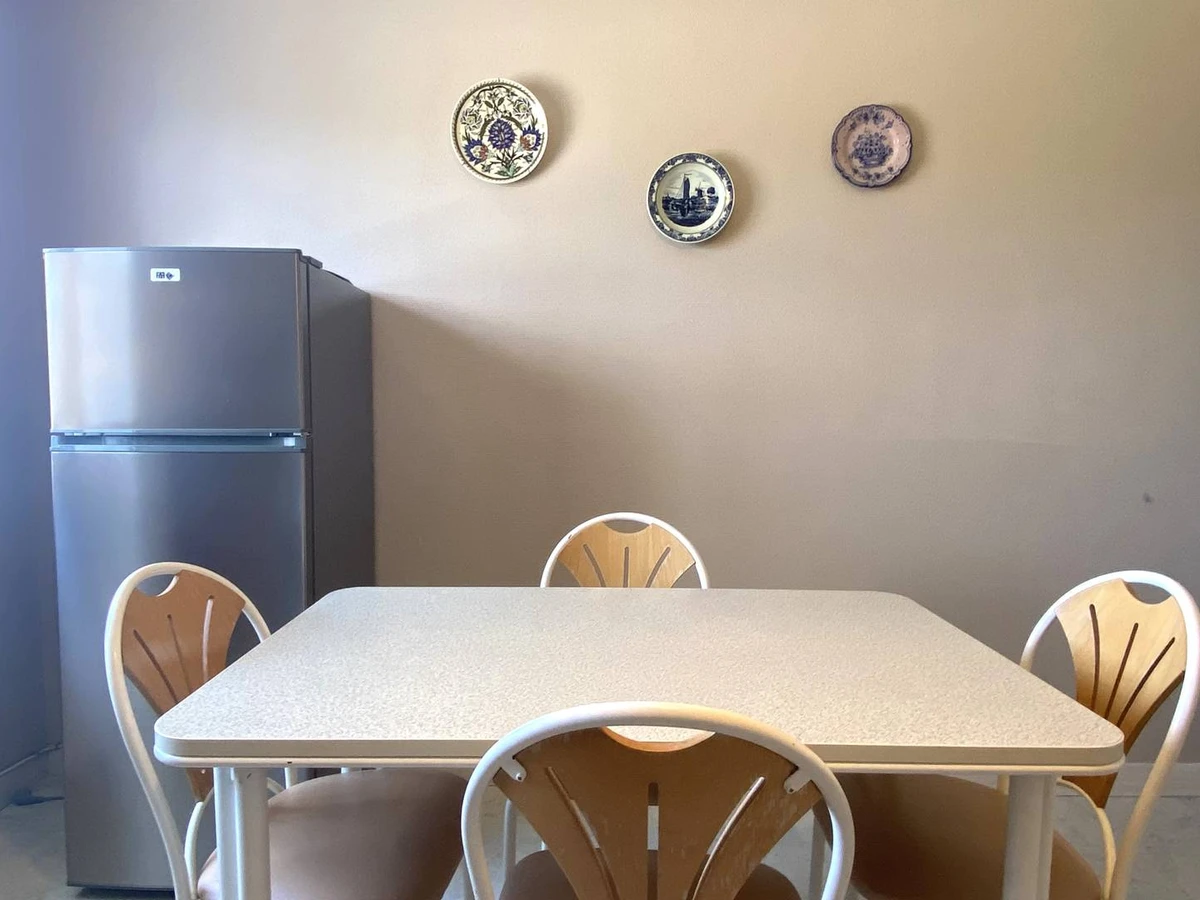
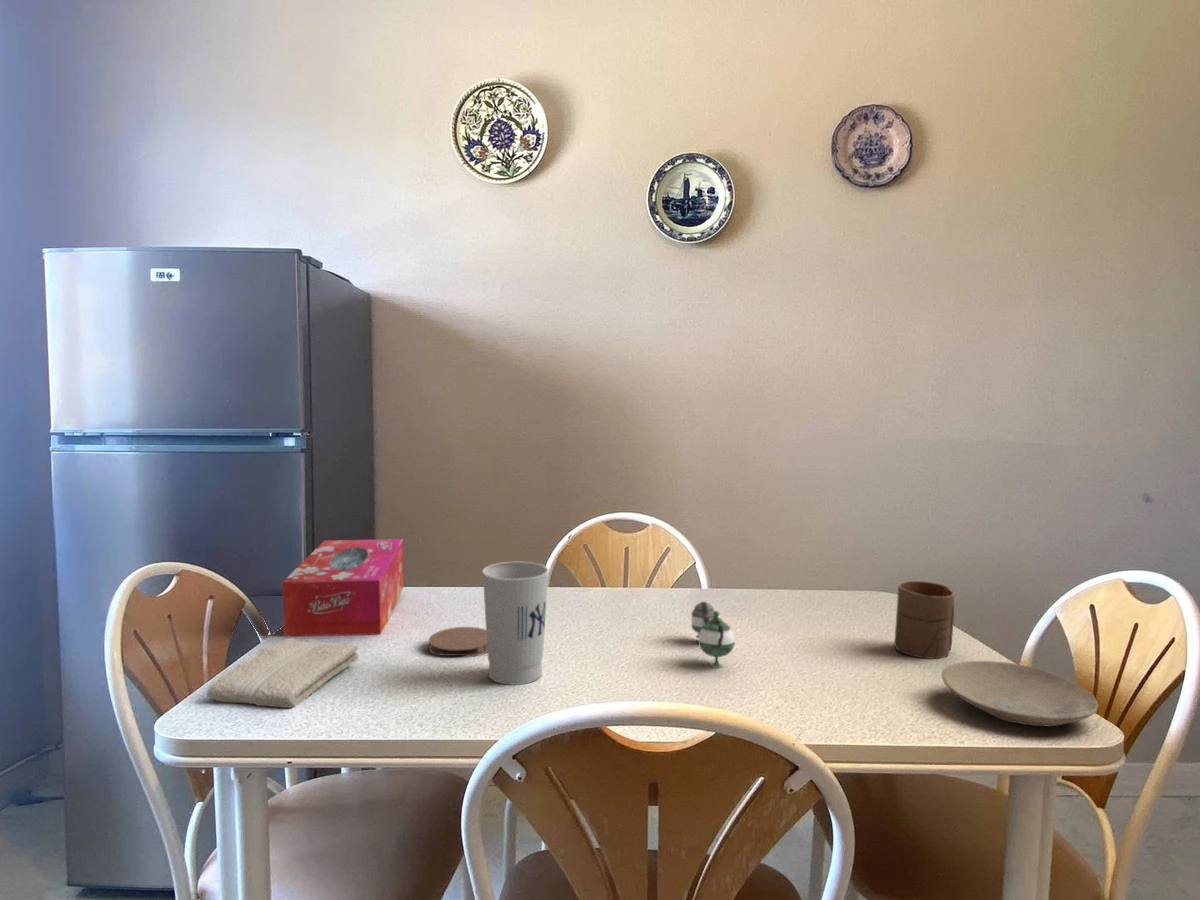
+ tissue box [281,538,404,637]
+ washcloth [206,637,360,709]
+ teapot [690,600,736,669]
+ cup [481,561,550,686]
+ cup [893,580,956,660]
+ plate [941,660,1099,727]
+ coaster [428,626,488,657]
